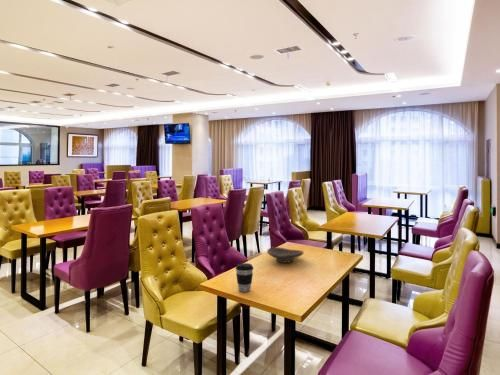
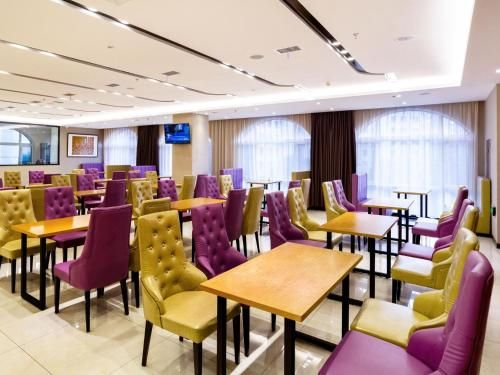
- coffee cup [235,262,254,293]
- decorative bowl [266,246,304,264]
